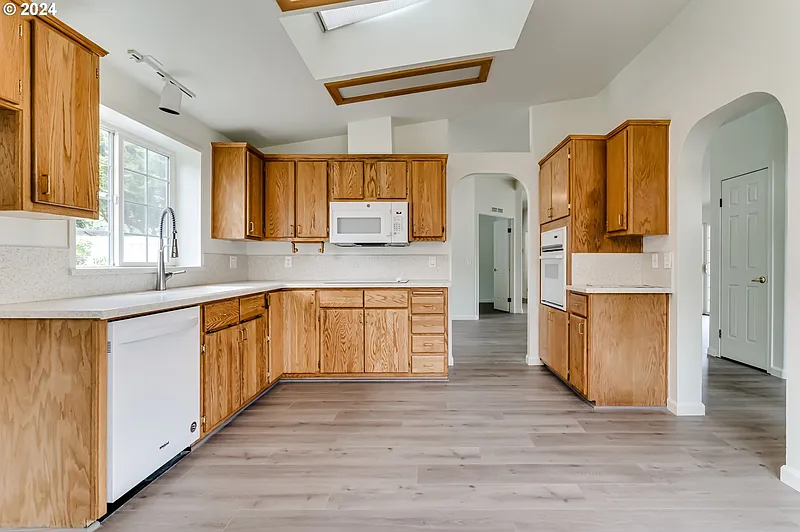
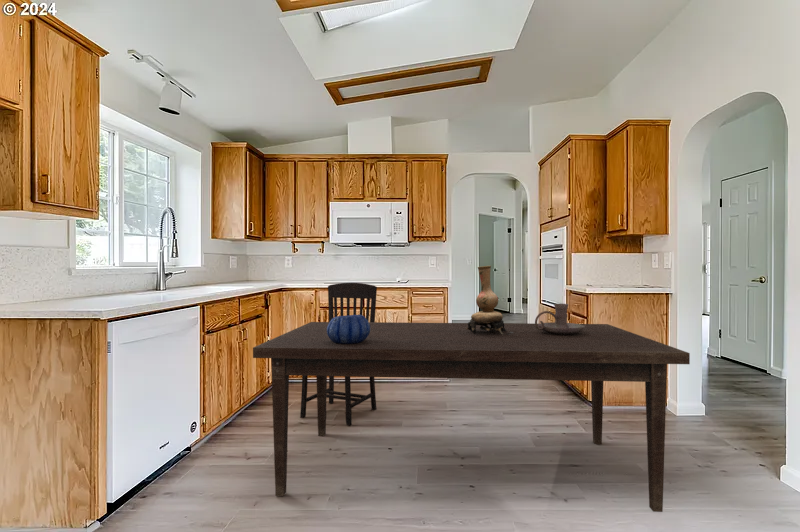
+ dining table [252,321,691,513]
+ chair [299,282,378,427]
+ vase [466,265,513,335]
+ decorative bowl [327,314,370,344]
+ candle holder [534,303,585,334]
